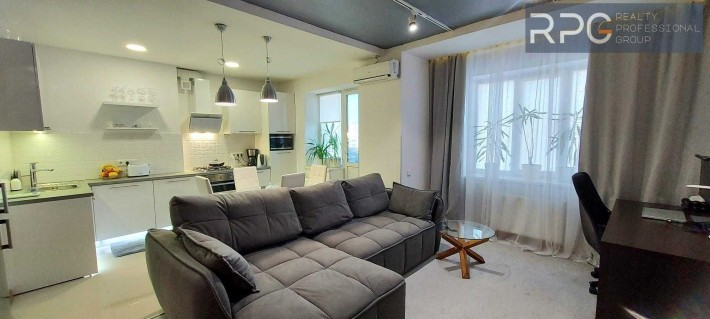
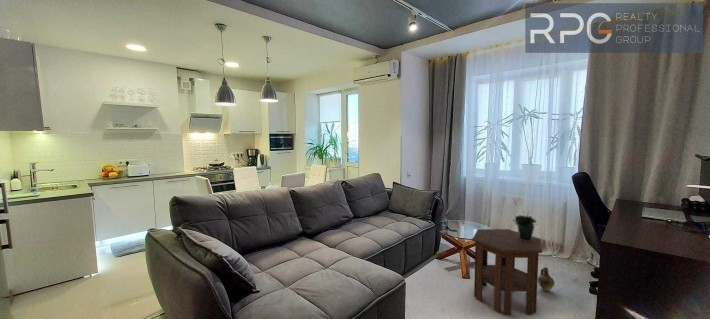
+ side table [471,228,543,316]
+ ceramic jug [537,266,555,293]
+ potted plant [512,196,539,241]
